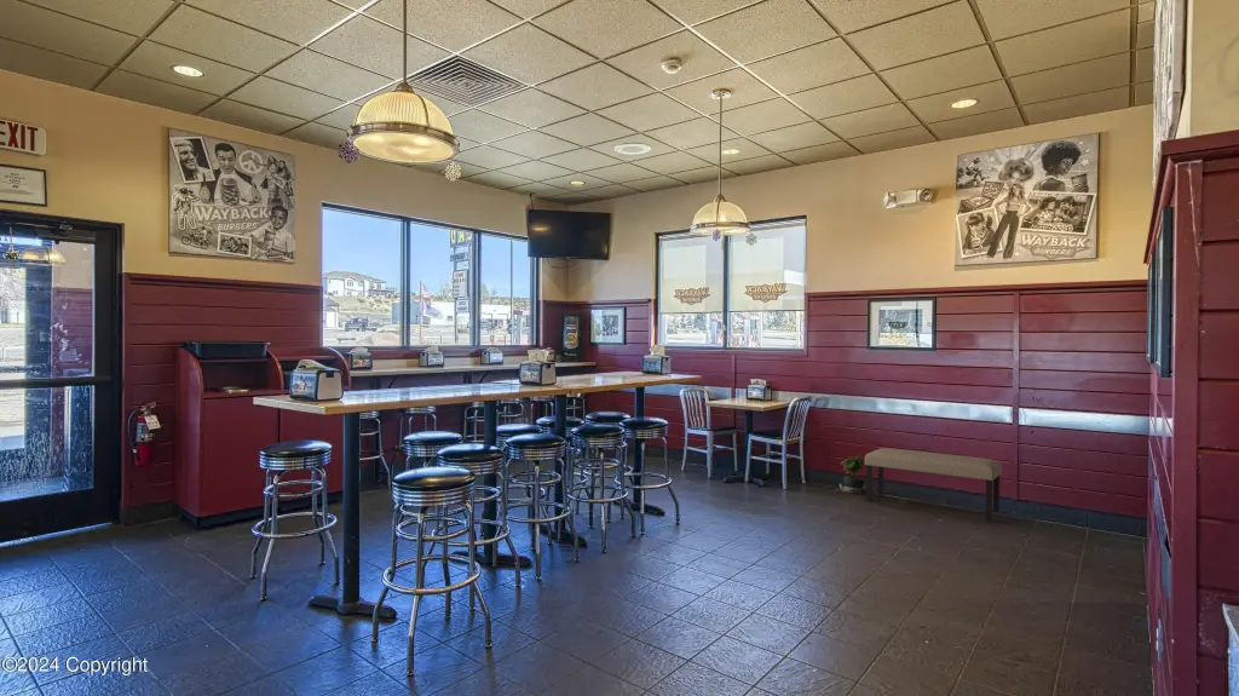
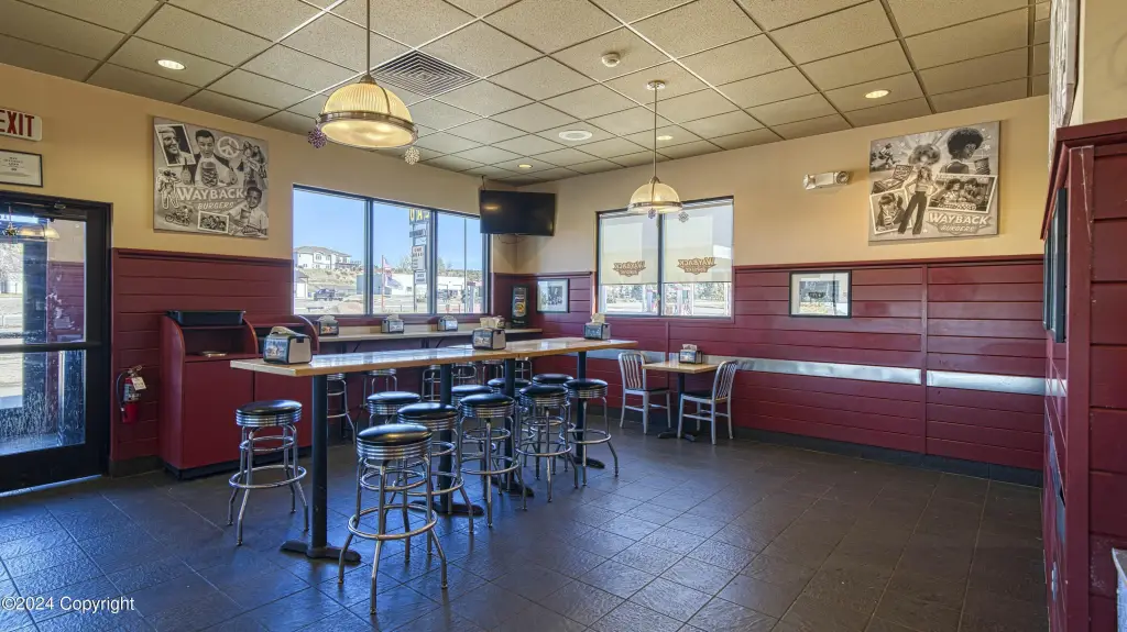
- bench [864,447,1003,522]
- potted plant [836,454,866,494]
